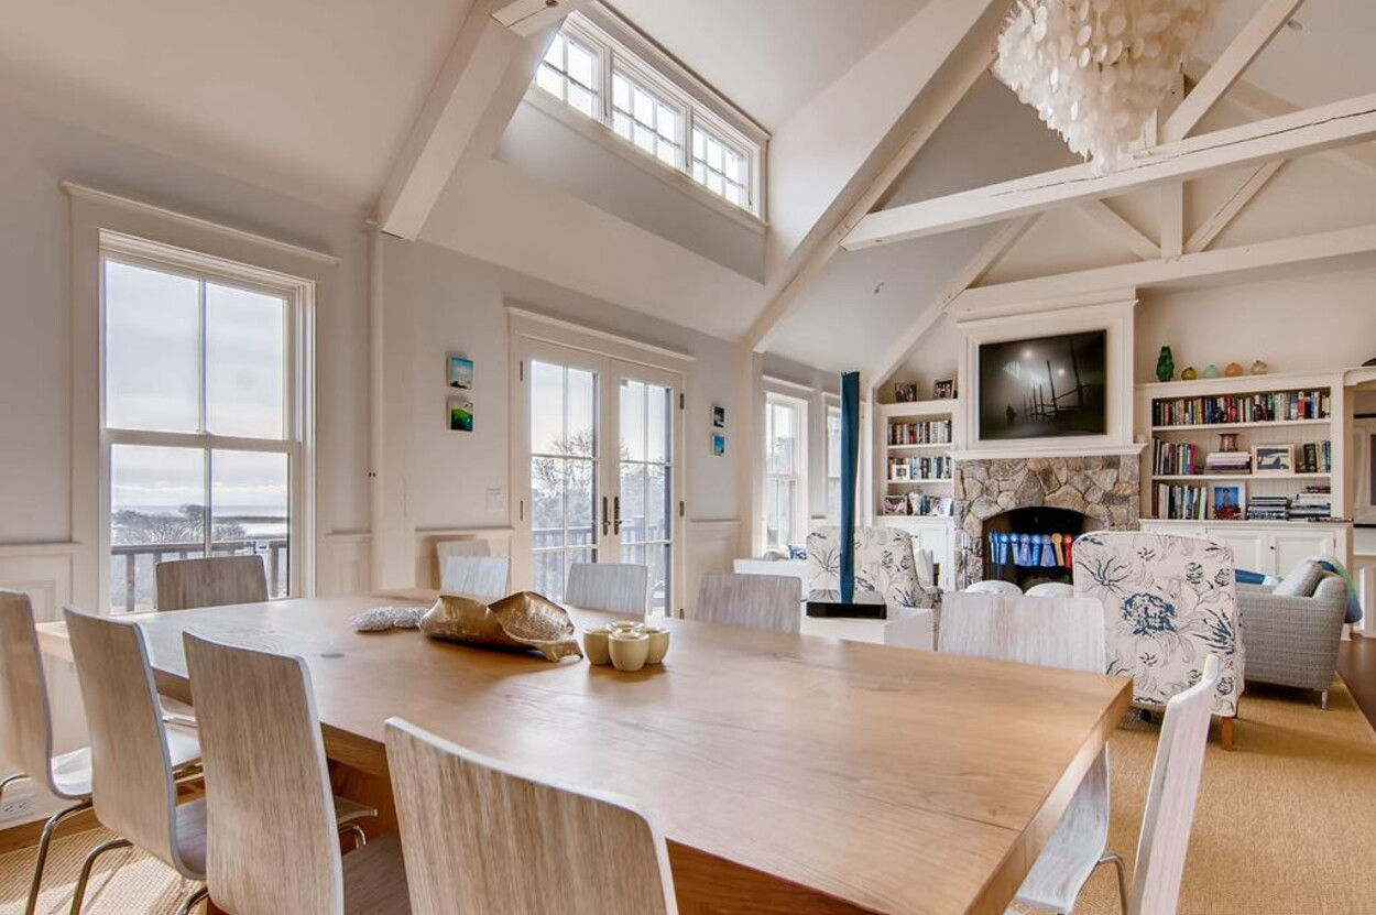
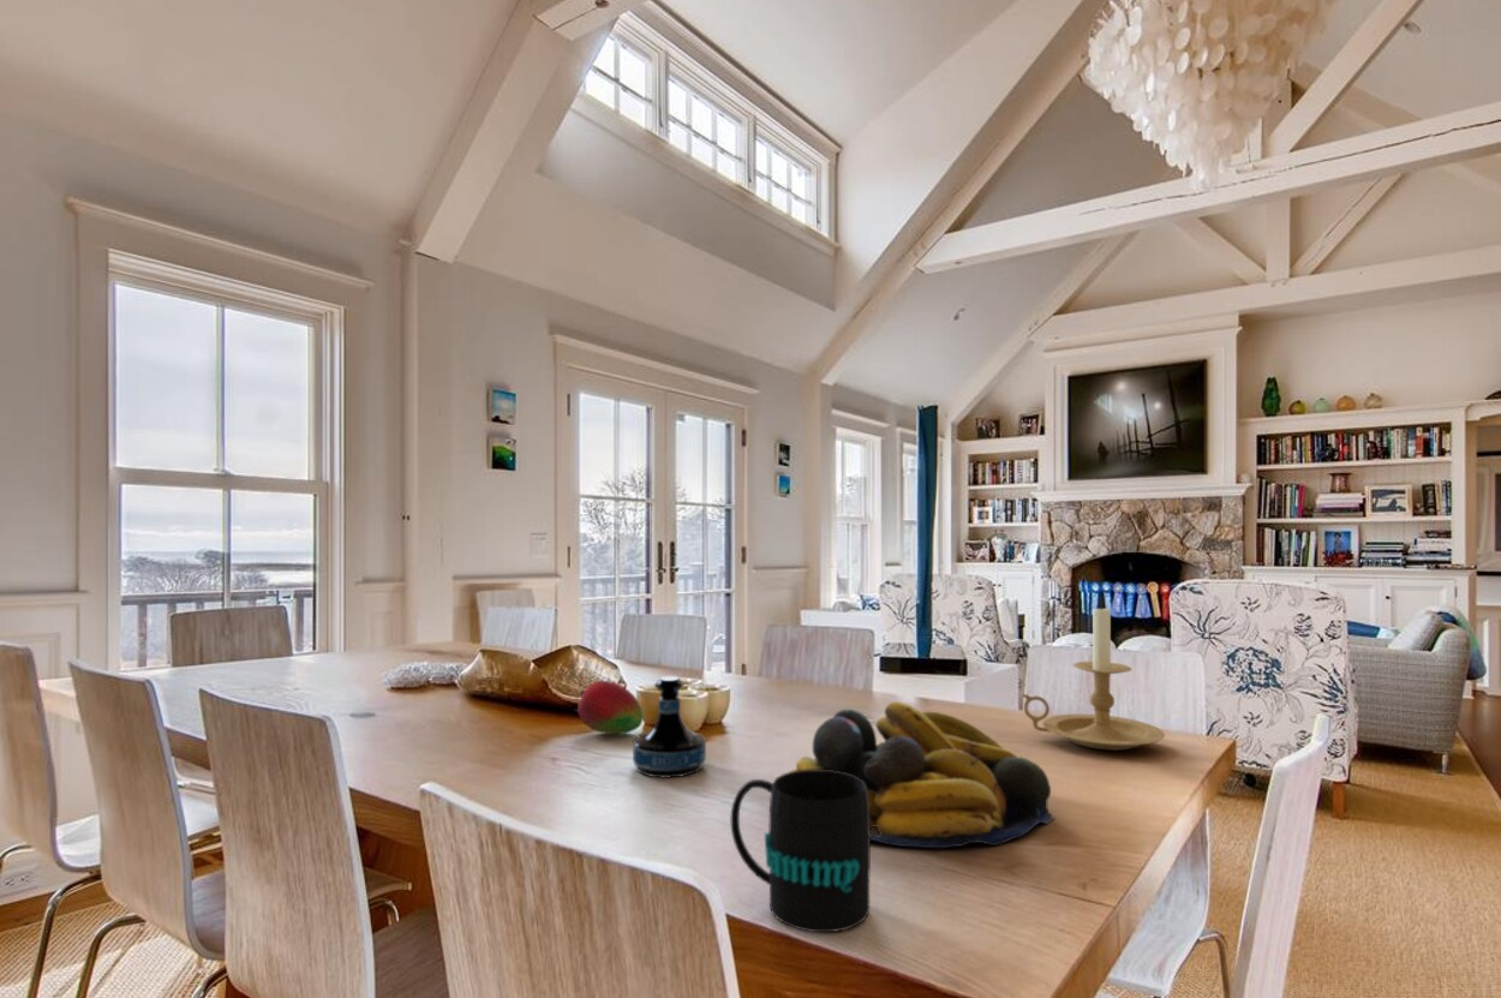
+ mug [729,770,872,933]
+ tequila bottle [632,675,707,778]
+ fruit [576,680,644,735]
+ fruit bowl [788,700,1057,849]
+ candle holder [1021,602,1166,752]
